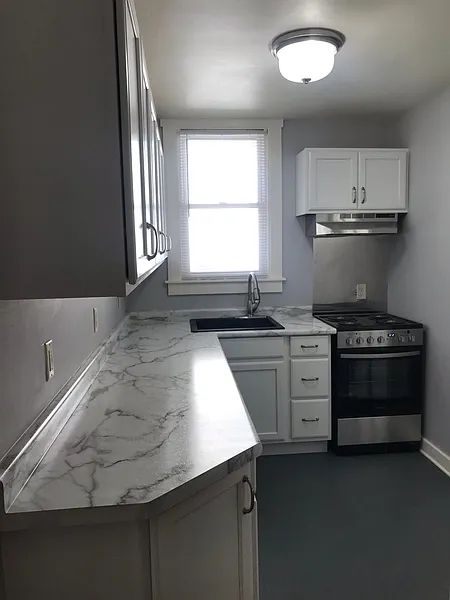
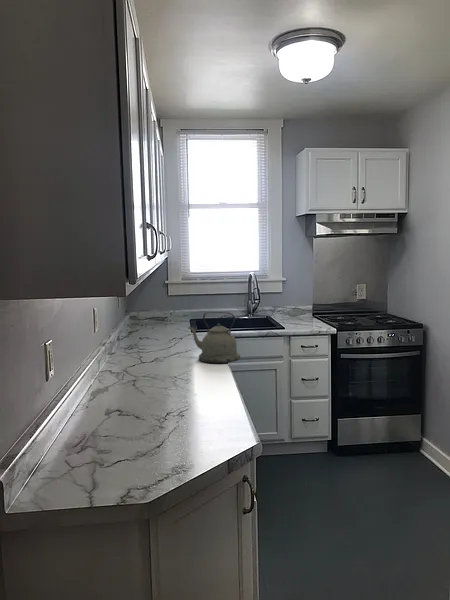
+ kettle [187,311,241,364]
